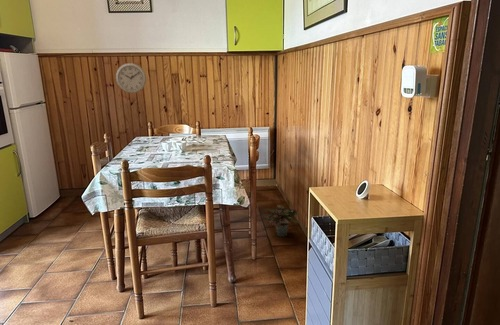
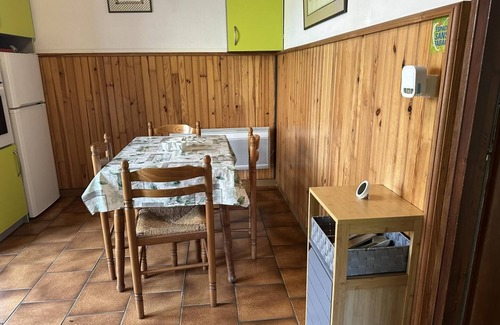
- wall clock [115,62,147,94]
- potted plant [264,204,300,238]
